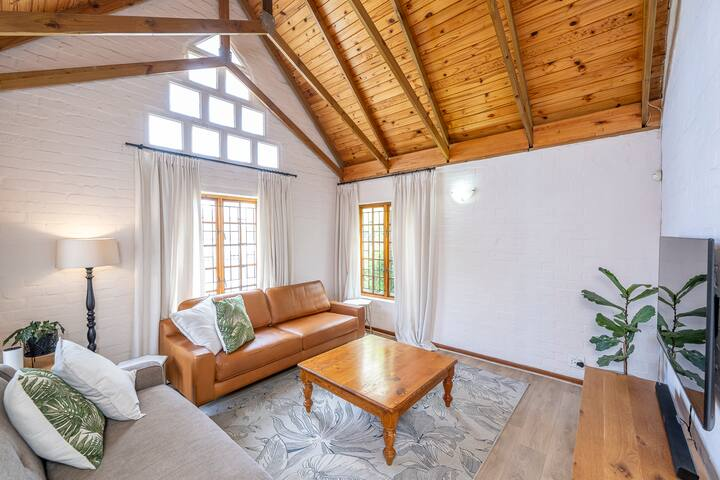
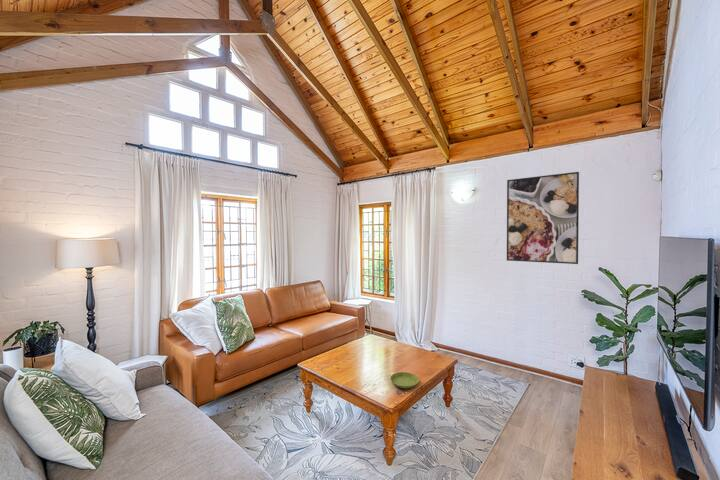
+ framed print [506,171,580,265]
+ saucer [389,371,420,389]
